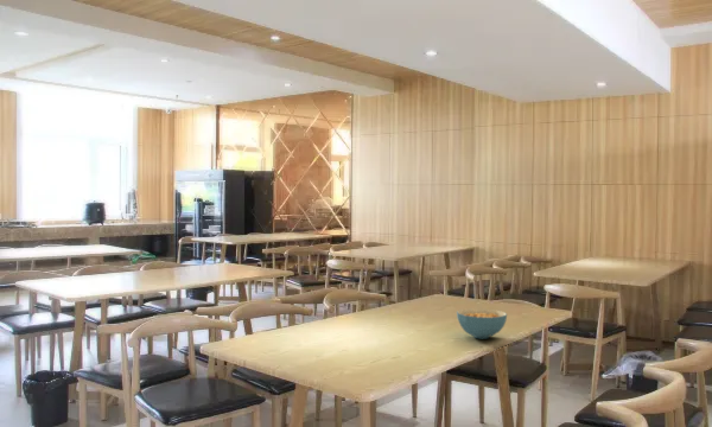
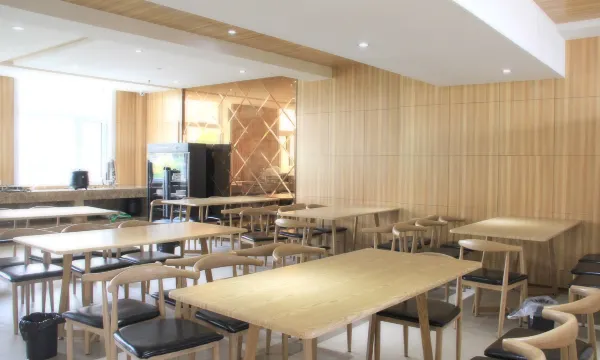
- cereal bowl [456,307,508,340]
